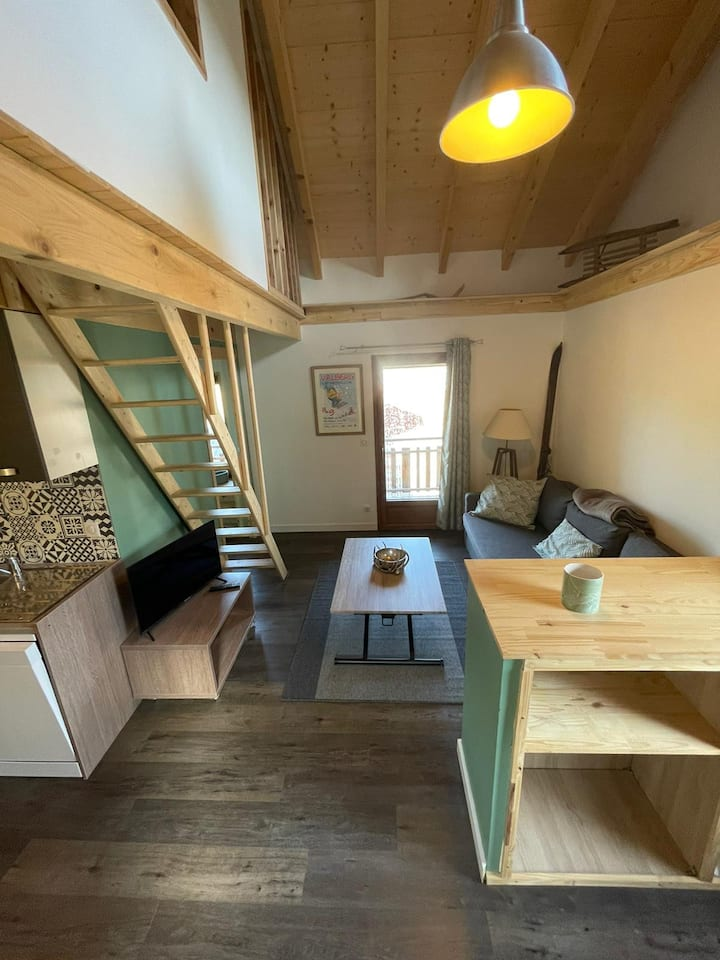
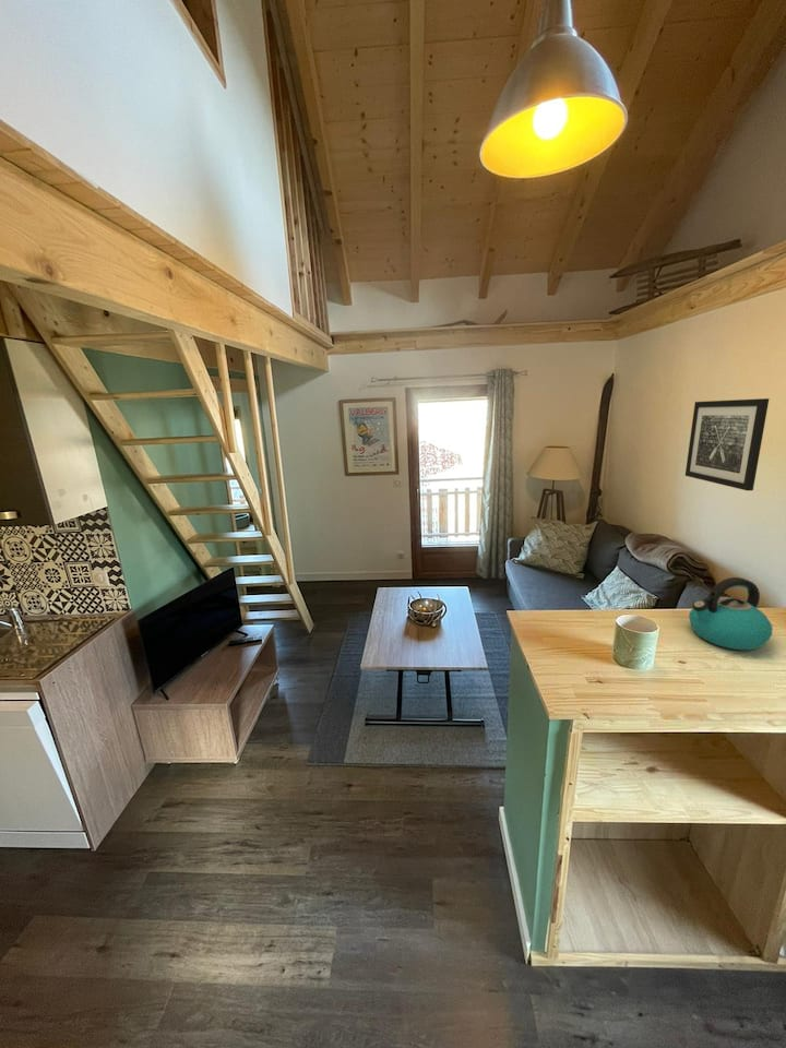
+ kettle [688,576,774,651]
+ wall art [684,397,771,491]
